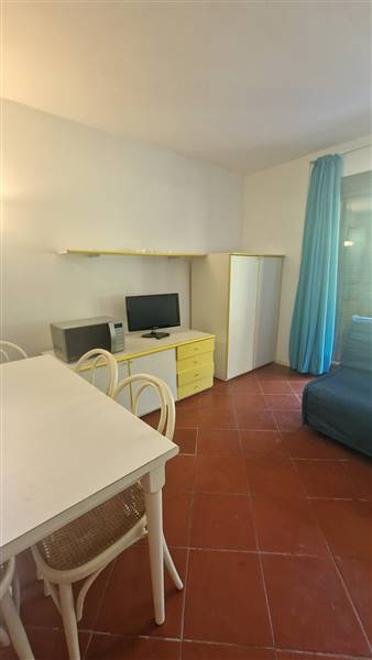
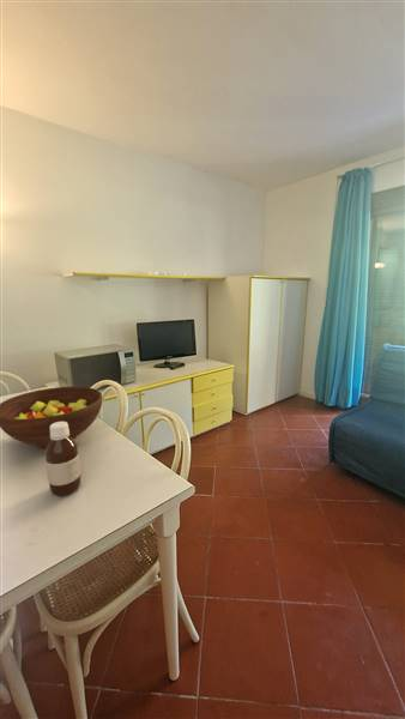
+ bottle [44,422,81,497]
+ fruit bowl [0,386,103,449]
